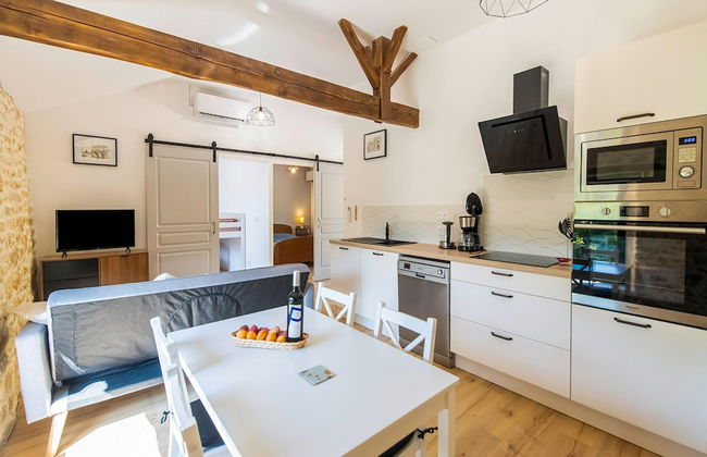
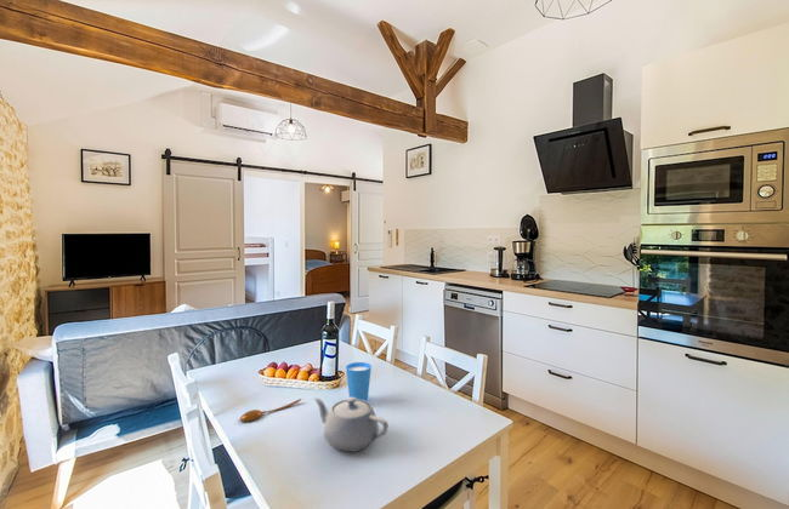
+ teapot [313,396,390,453]
+ spoon [239,398,302,423]
+ cup [345,361,373,402]
